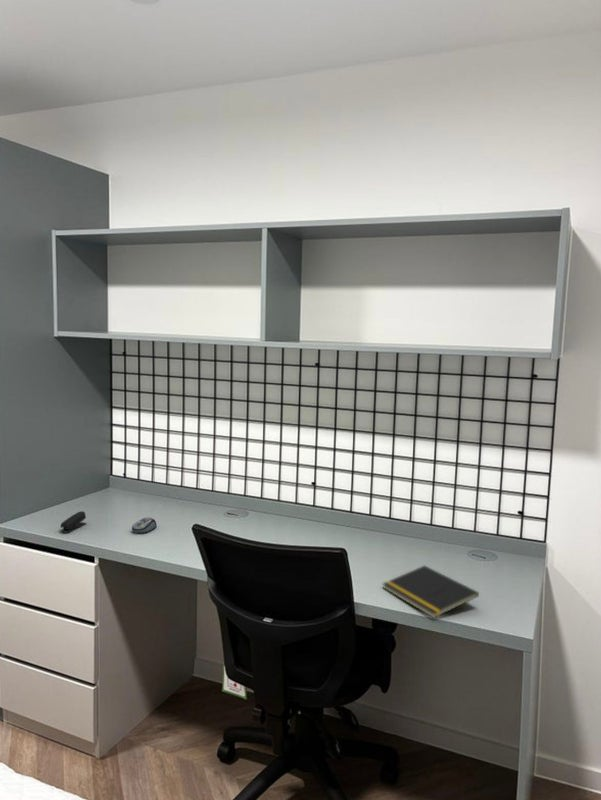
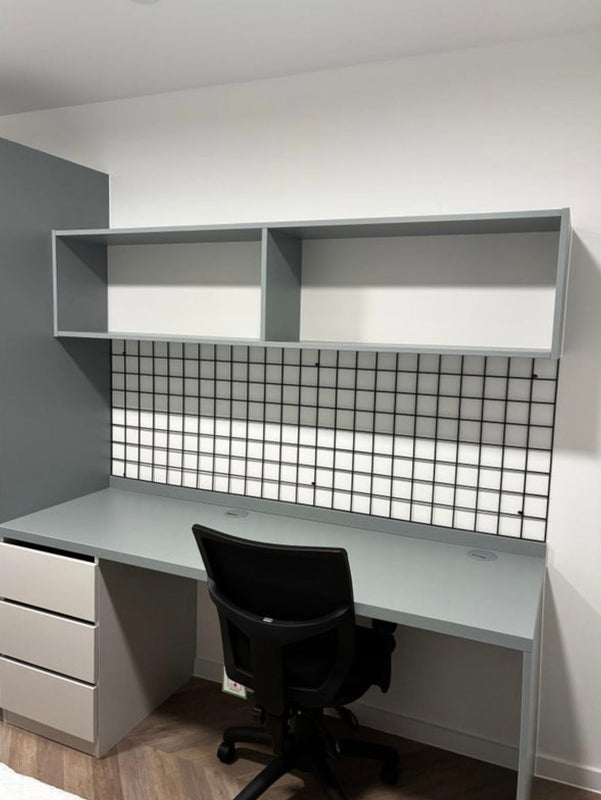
- stapler [59,510,88,533]
- computer mouse [131,516,157,534]
- notepad [381,564,480,619]
